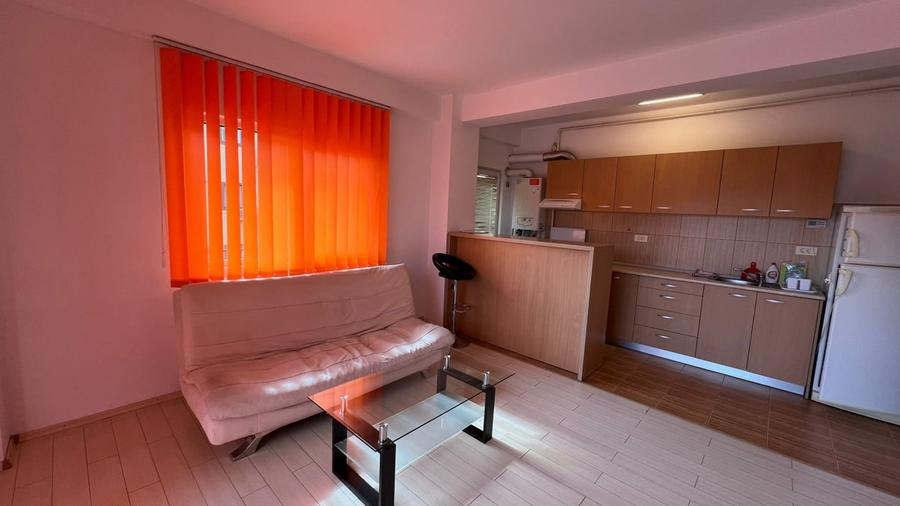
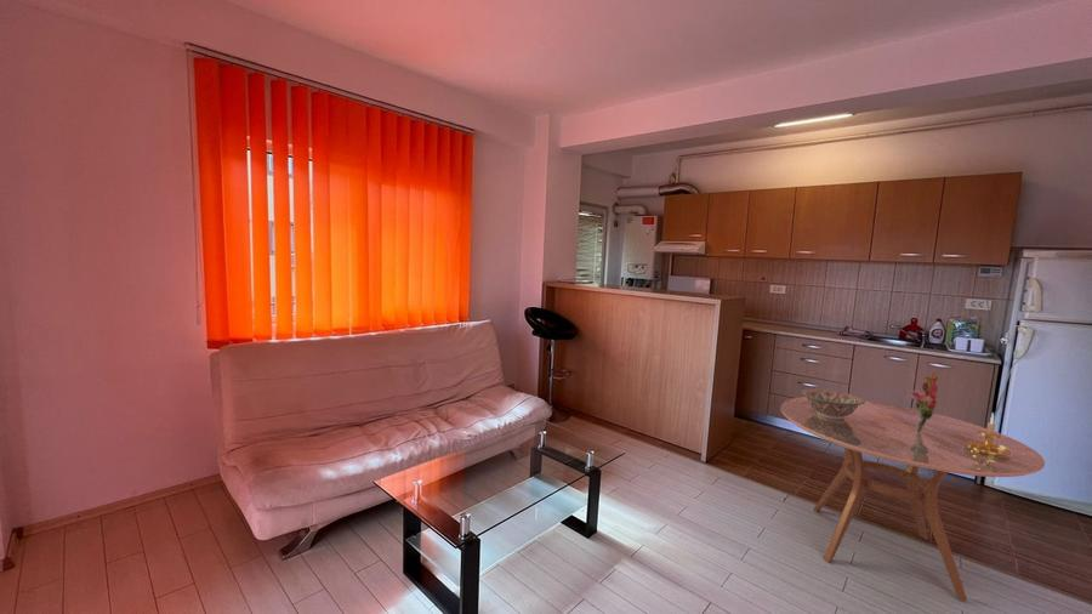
+ decorative bowl [801,388,866,419]
+ bouquet [909,369,939,432]
+ dining table [780,396,1046,603]
+ candle holder [965,411,1013,457]
